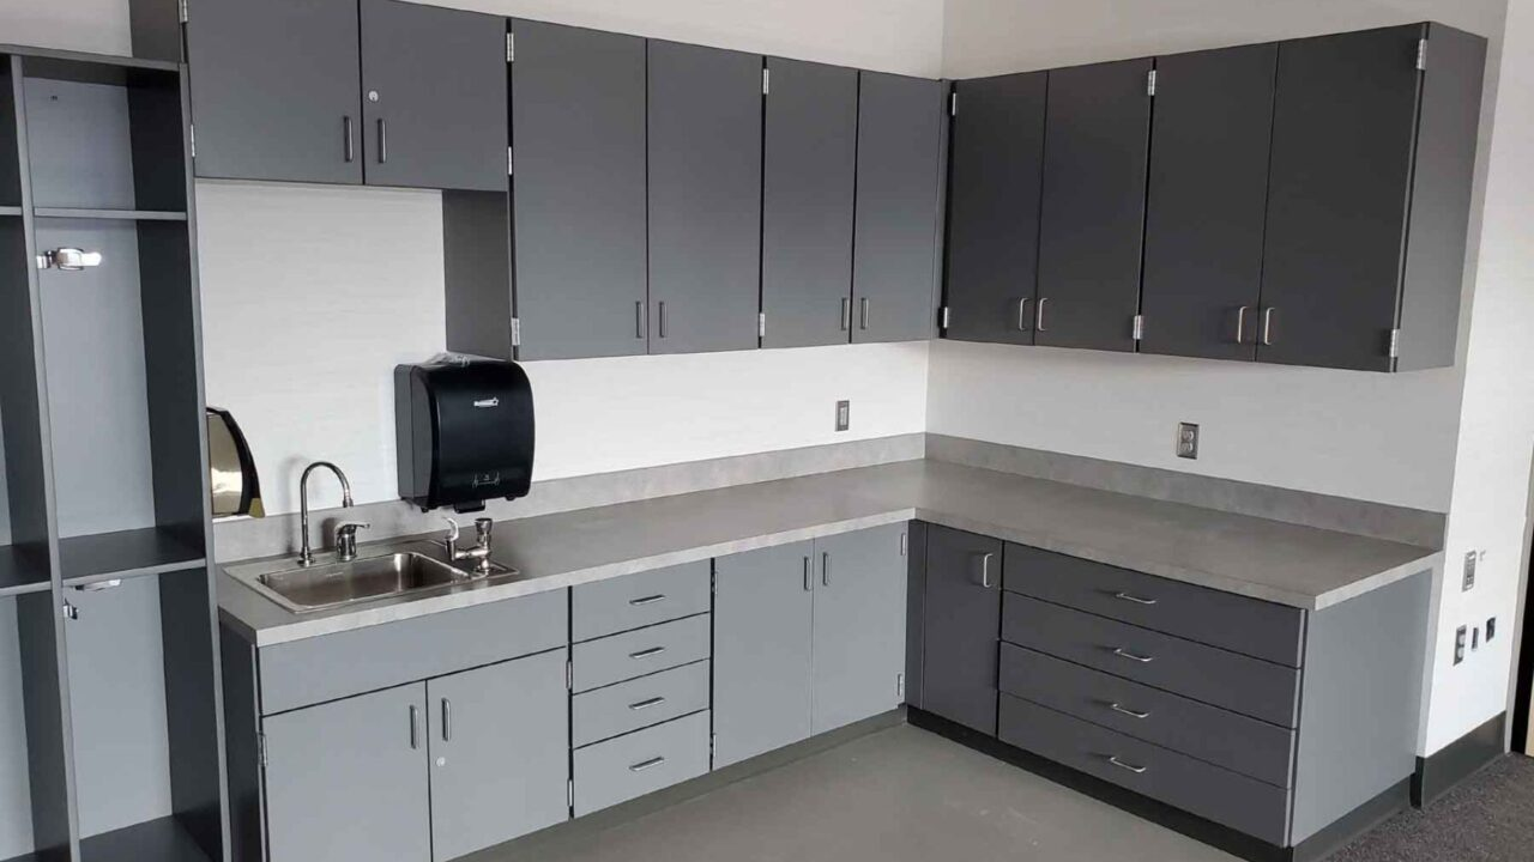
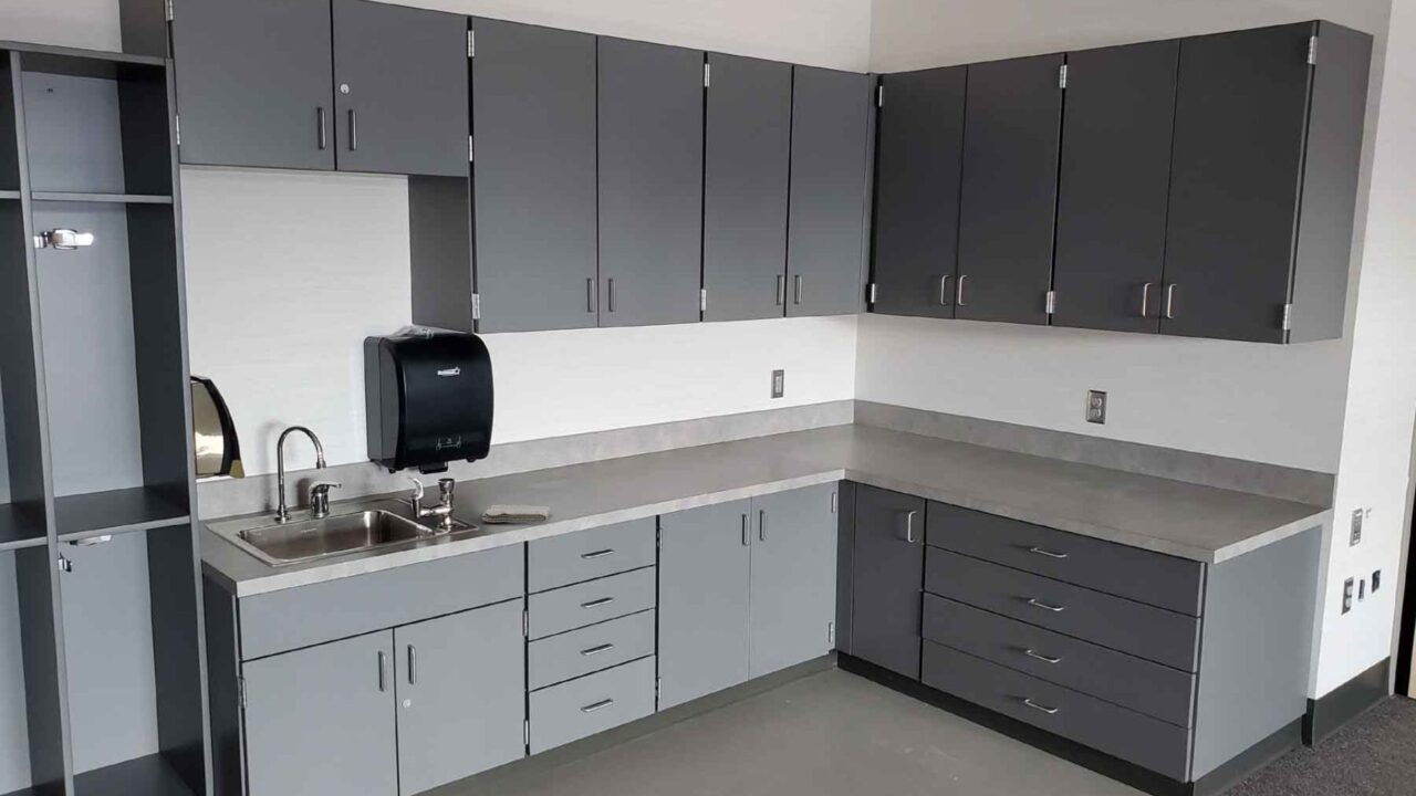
+ washcloth [481,504,552,524]
